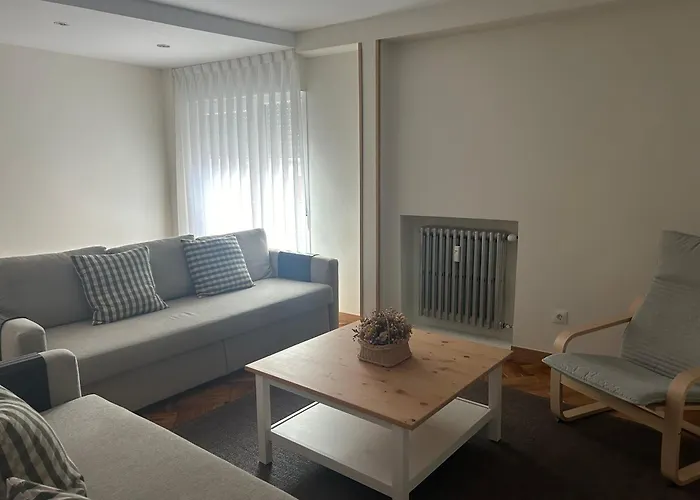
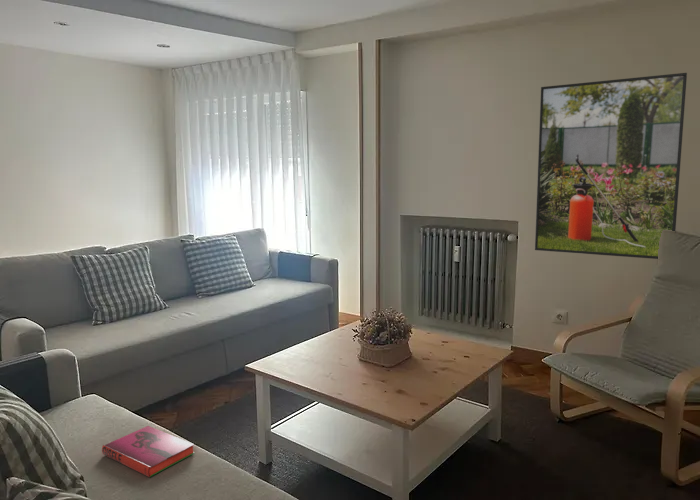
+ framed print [534,72,688,260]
+ hardback book [101,425,196,478]
